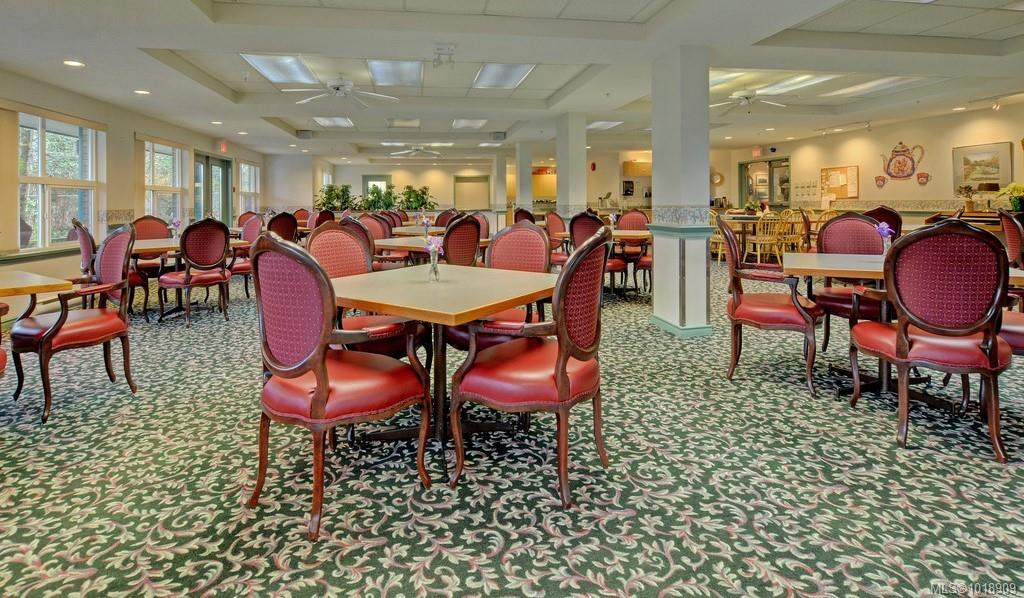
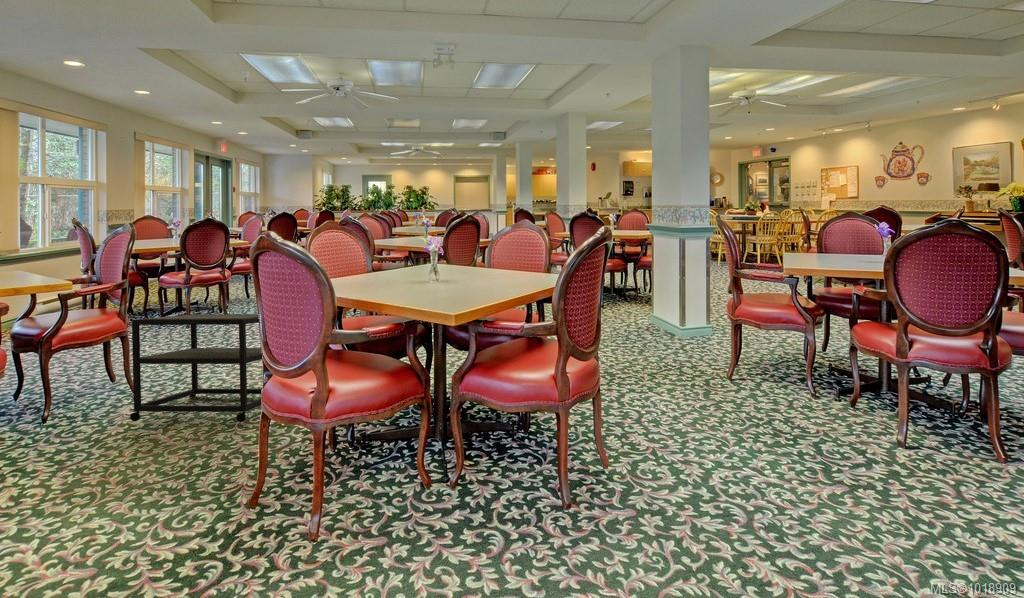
+ side table [129,313,263,423]
